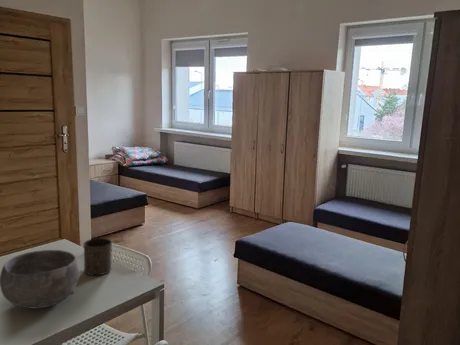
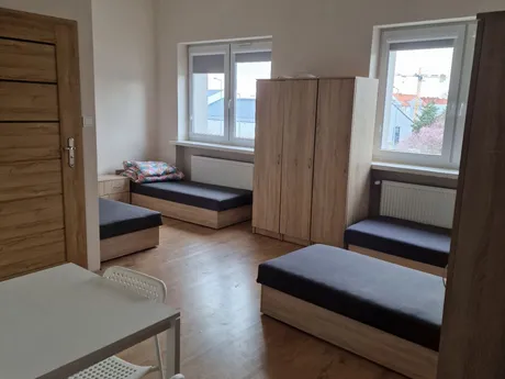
- bowl [0,249,80,309]
- cup [83,237,113,276]
